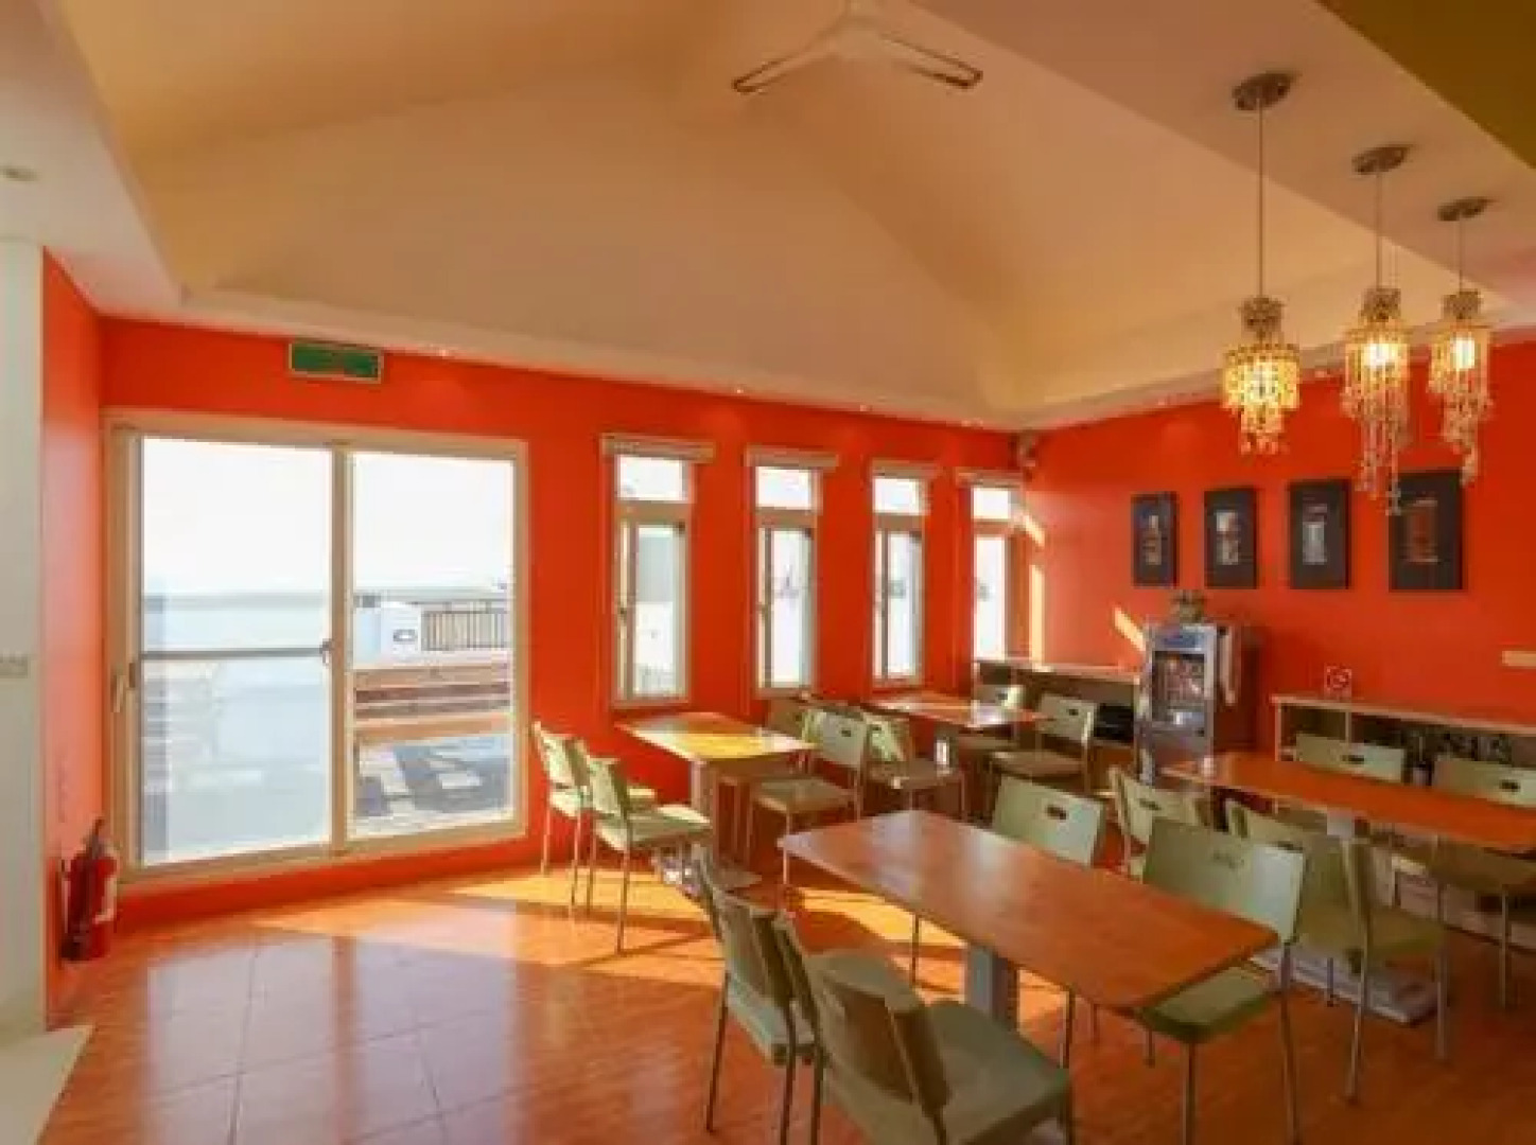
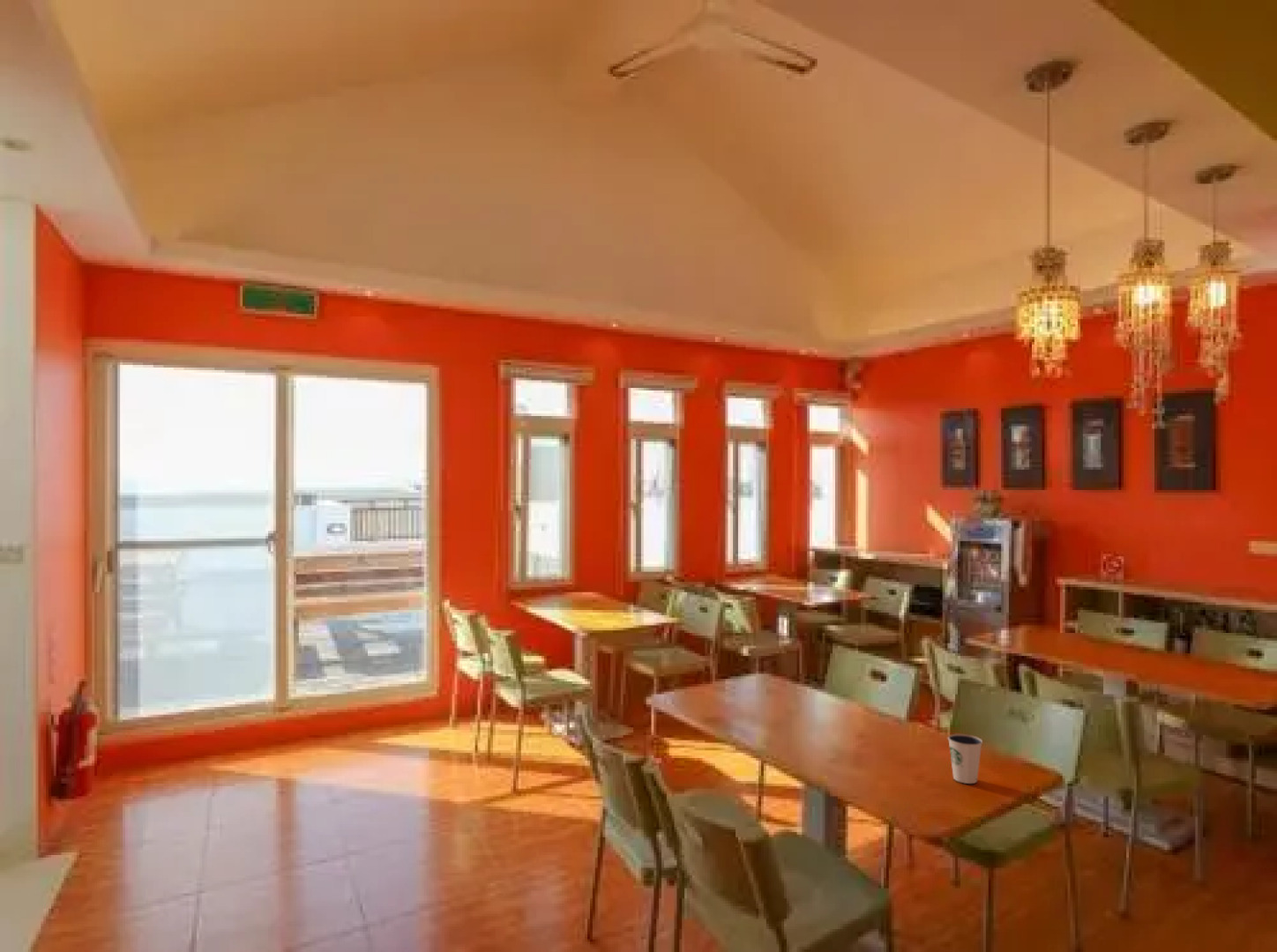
+ dixie cup [947,733,983,785]
